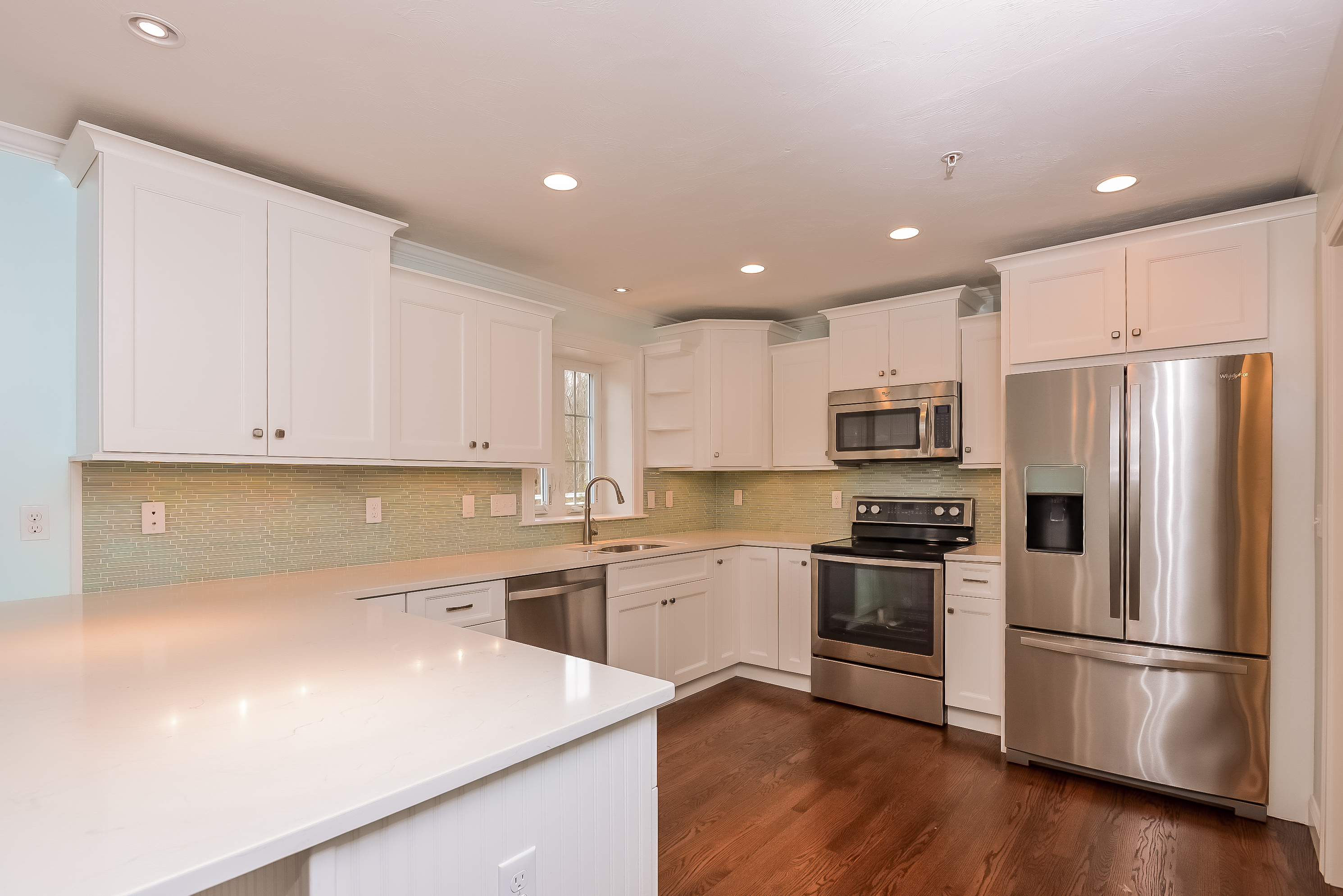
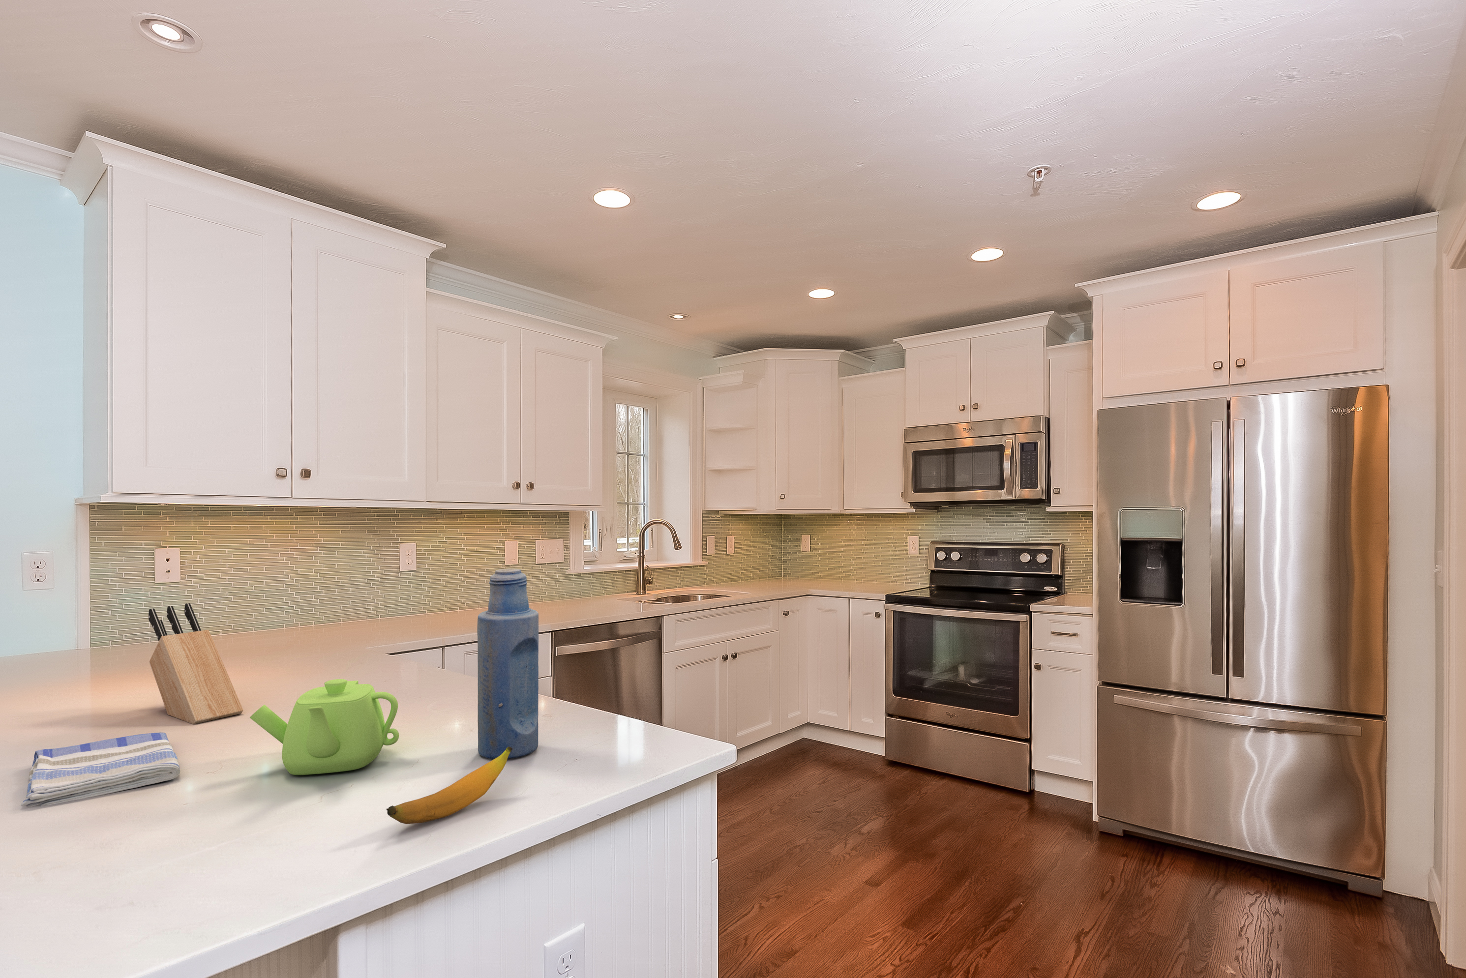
+ bottle [477,568,539,760]
+ dish towel [20,732,180,808]
+ banana [385,747,512,824]
+ knife block [148,603,243,725]
+ teapot [249,679,400,775]
